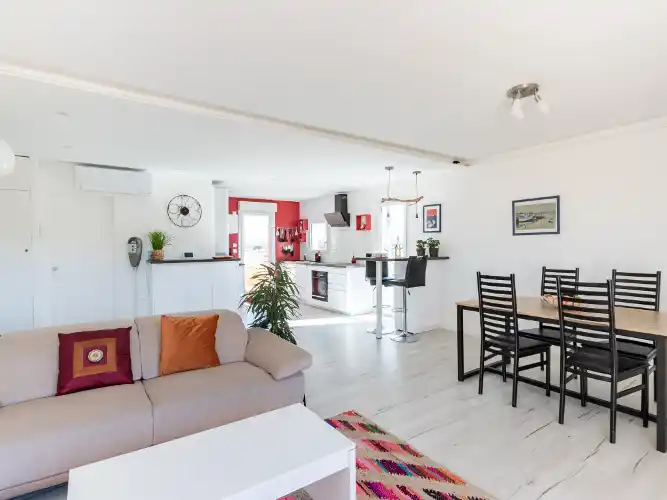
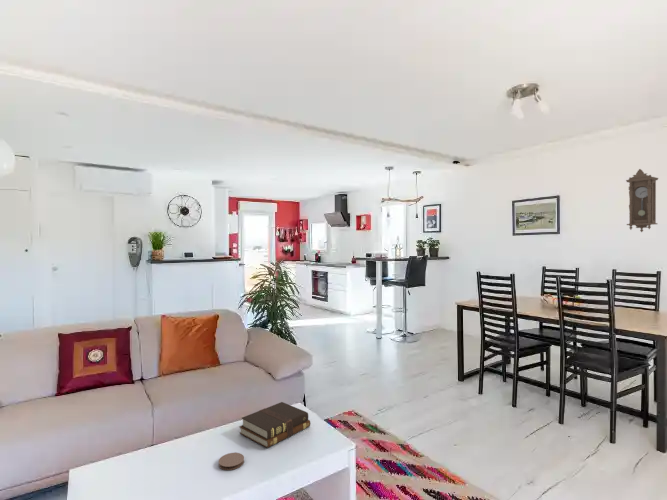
+ bible [239,401,311,449]
+ pendulum clock [625,168,659,233]
+ coaster [218,452,245,471]
